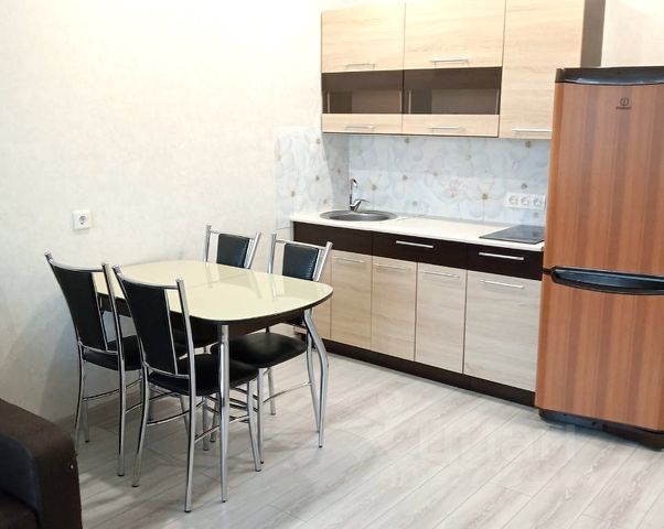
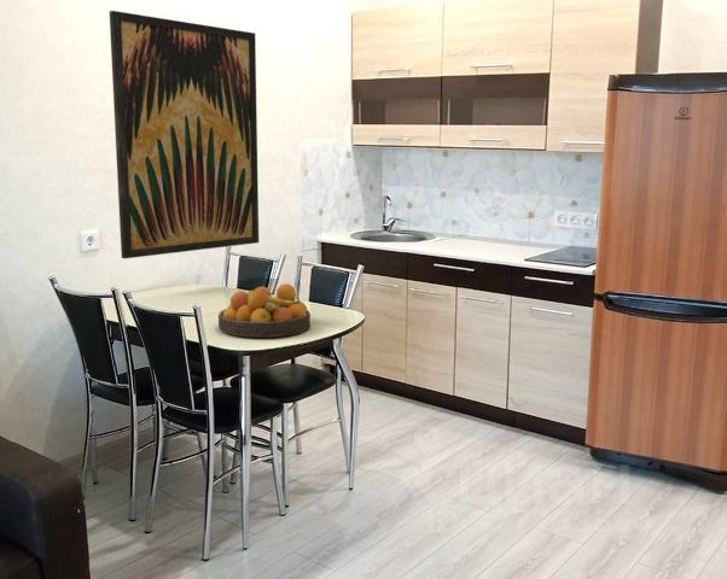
+ wall art [109,10,260,259]
+ fruit bowl [217,282,312,338]
